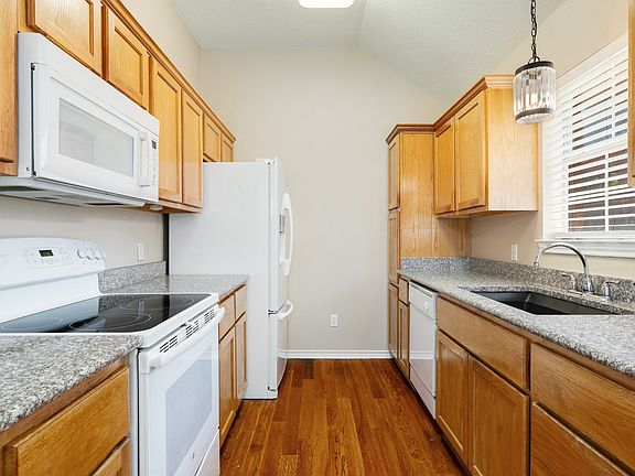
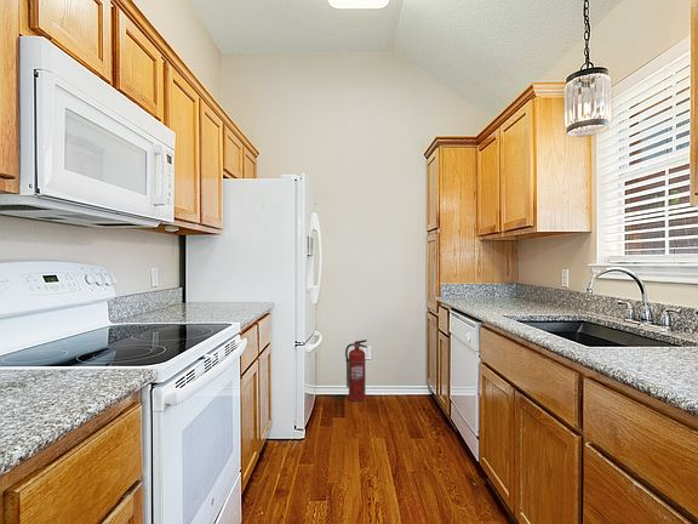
+ fire extinguisher [344,338,368,403]
